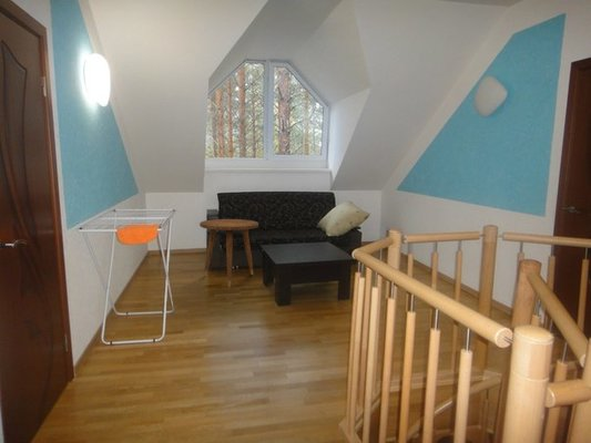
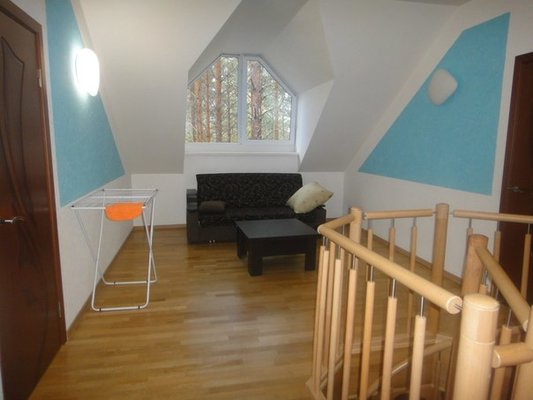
- side table [198,218,259,289]
